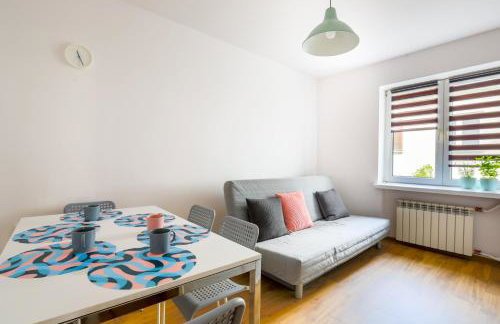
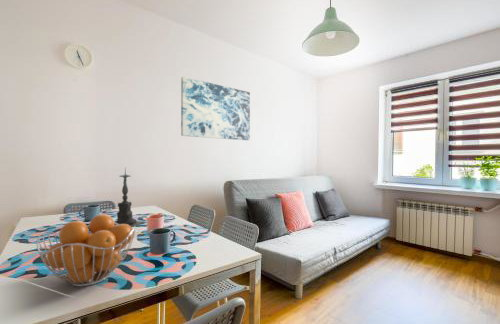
+ candle holder [114,166,146,227]
+ wall art [180,76,251,141]
+ fruit basket [36,213,137,288]
